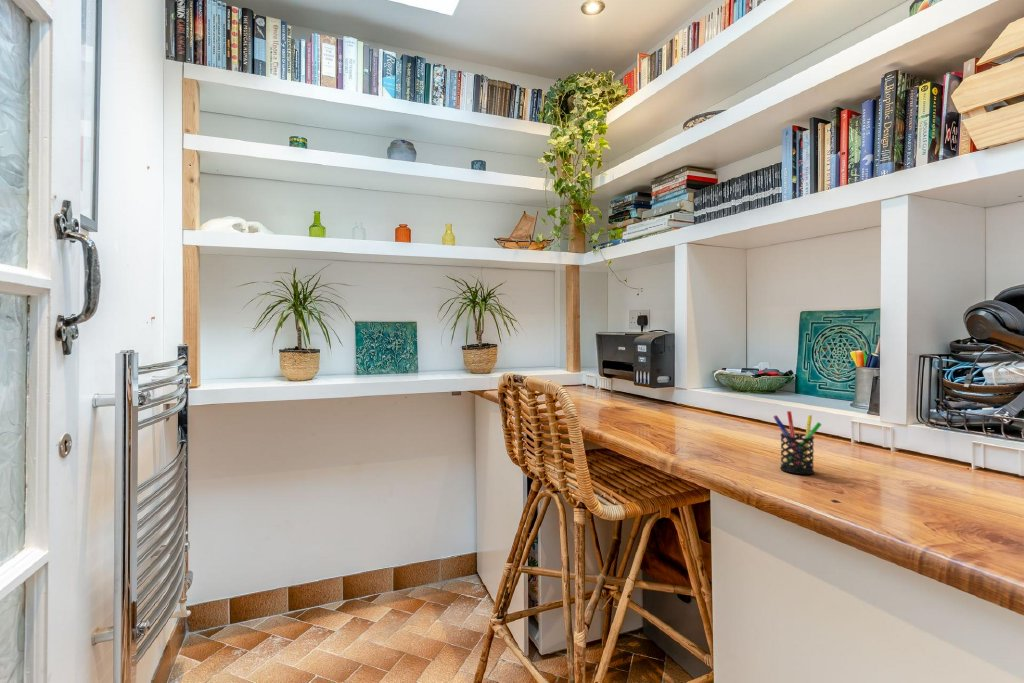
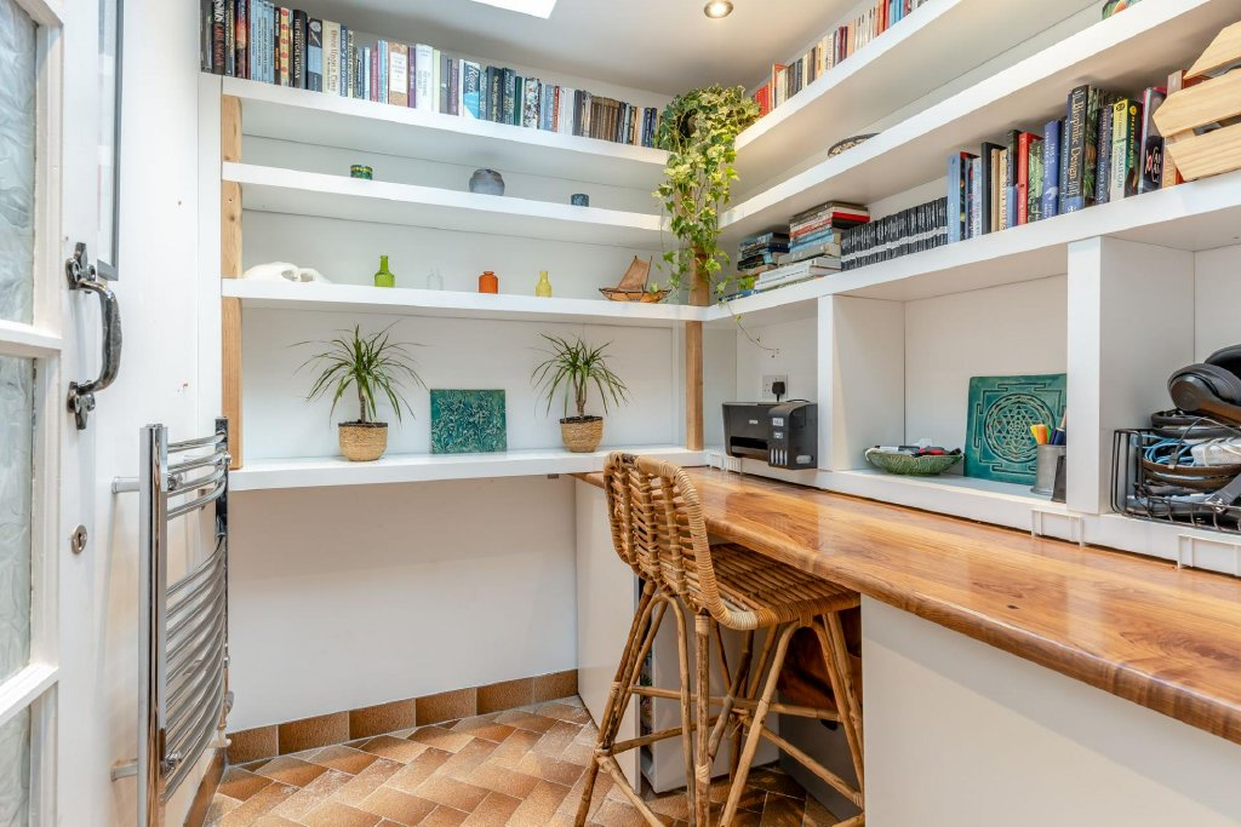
- pen holder [772,410,822,475]
